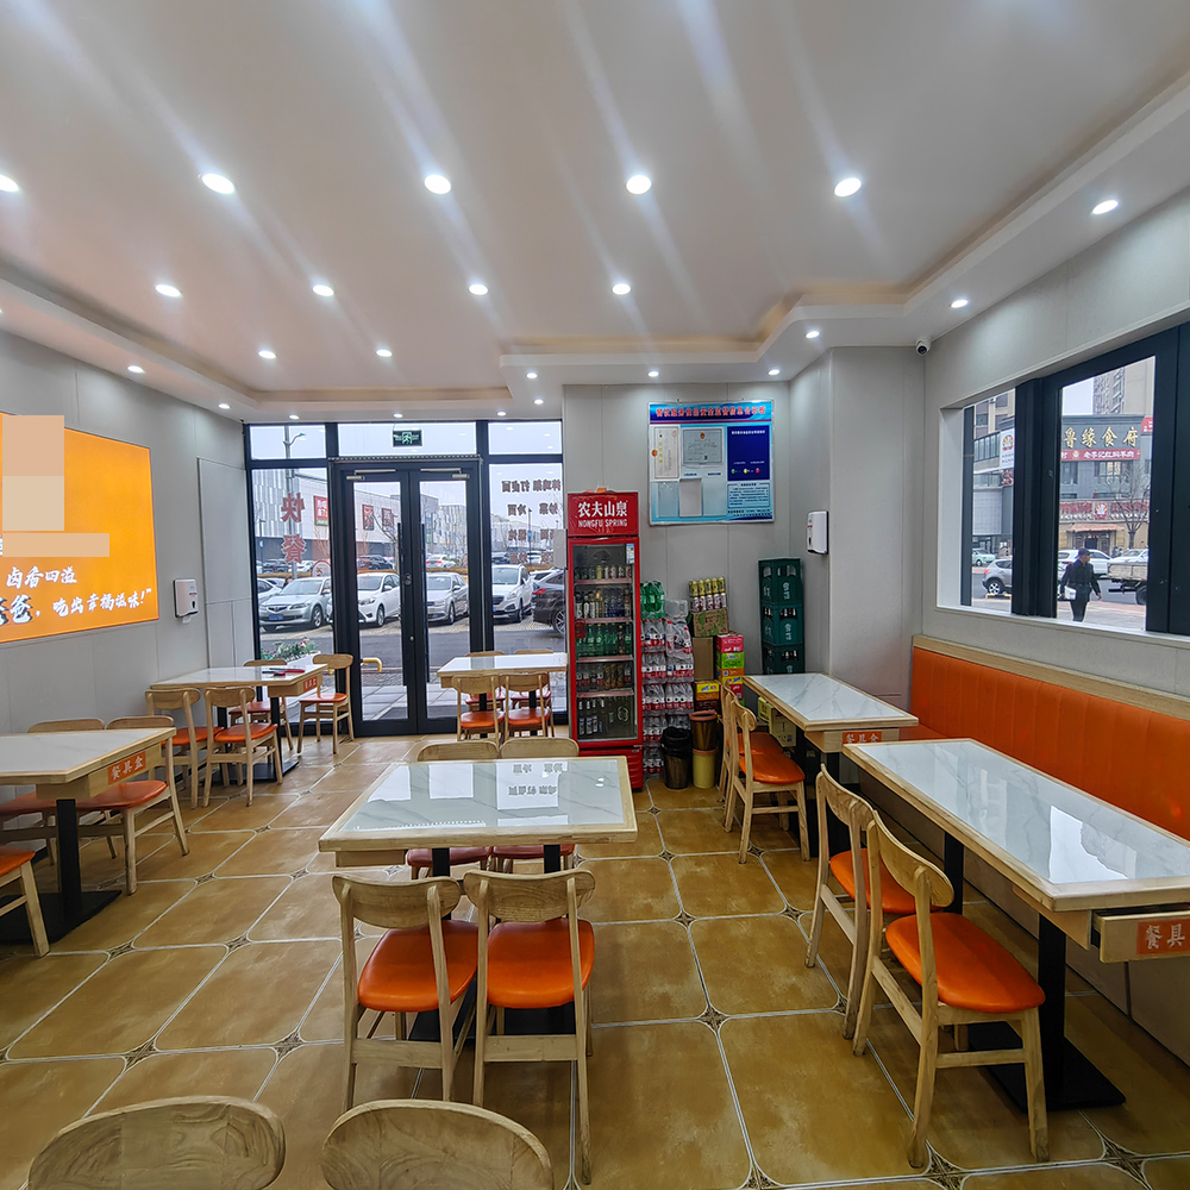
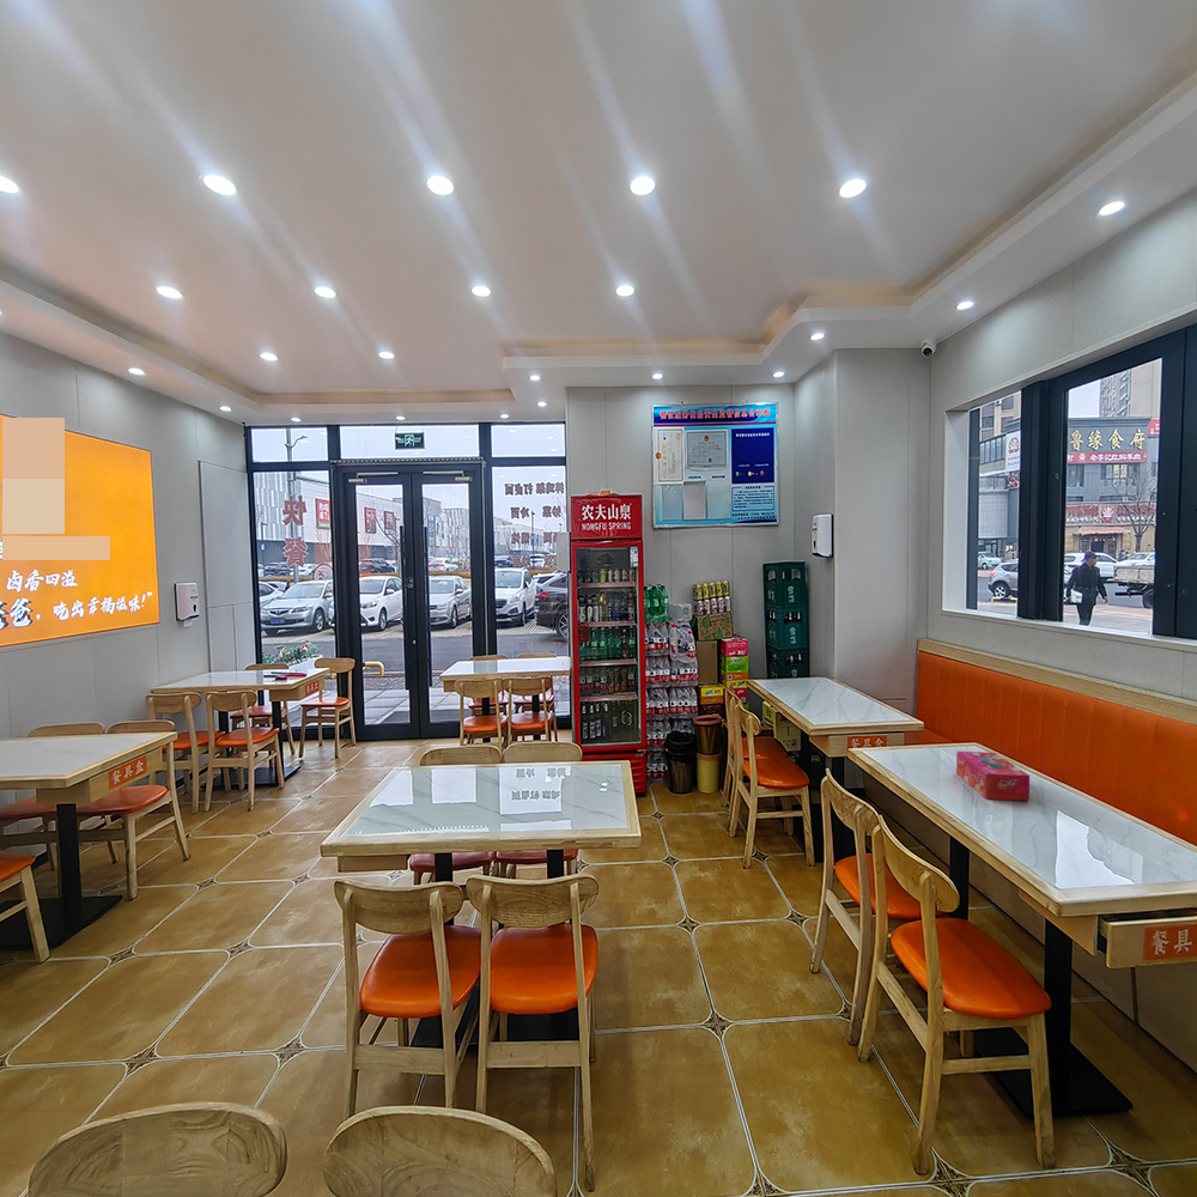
+ tissue box [955,751,1031,802]
